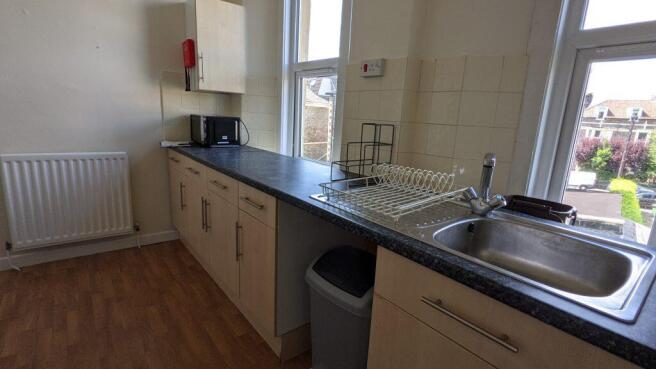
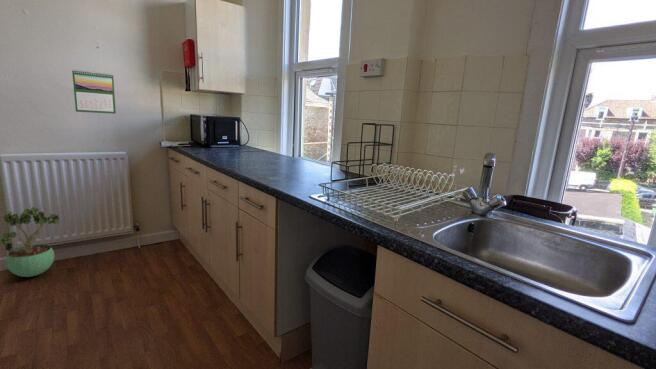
+ potted plant [0,206,60,278]
+ calendar [71,69,117,115]
